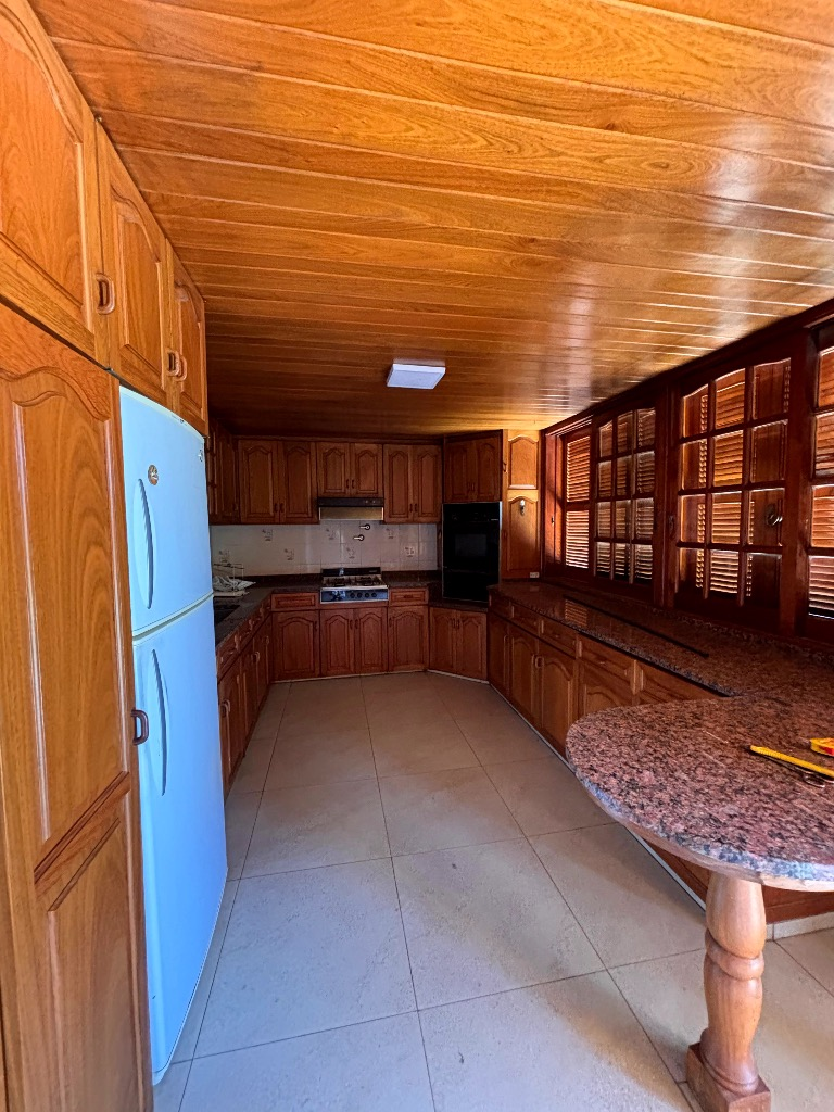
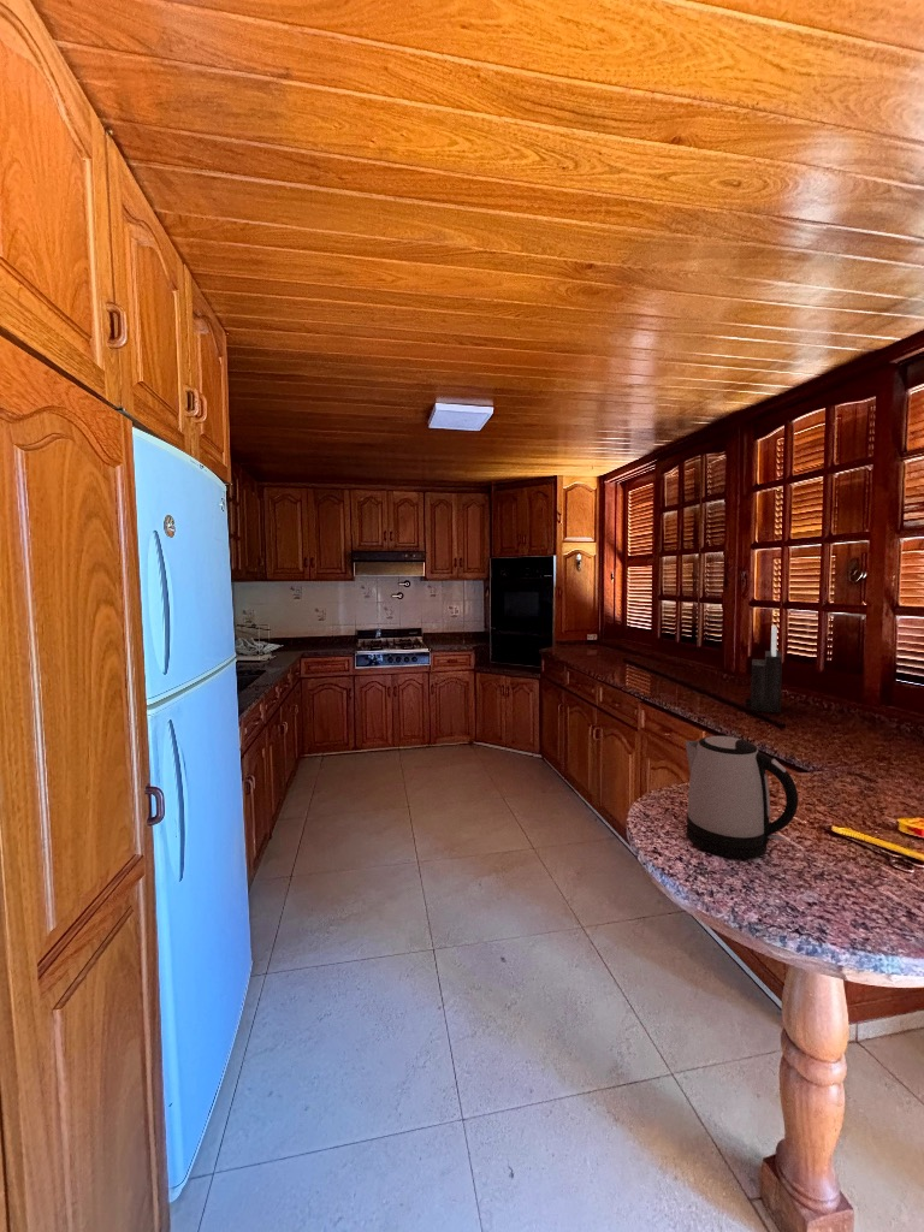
+ knife block [744,624,783,715]
+ kettle [685,735,799,860]
